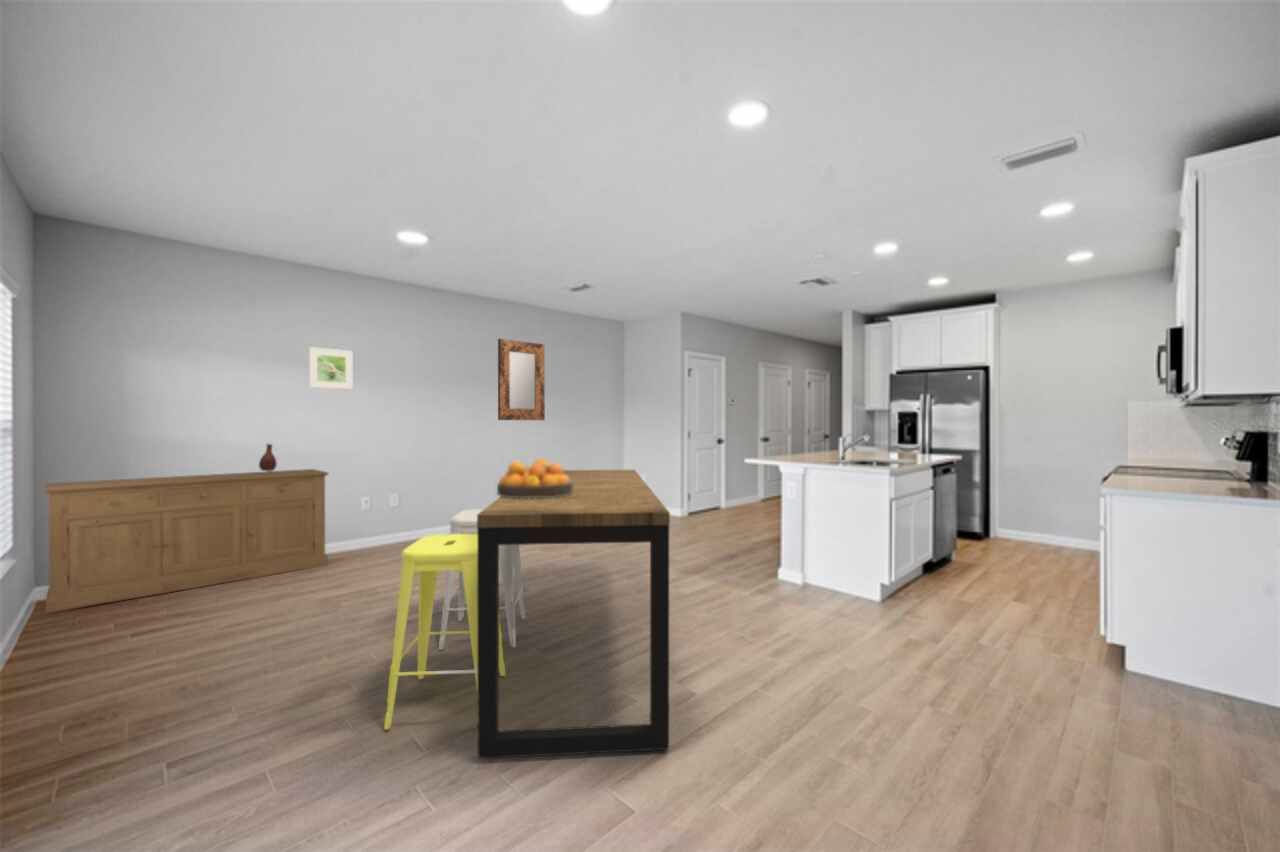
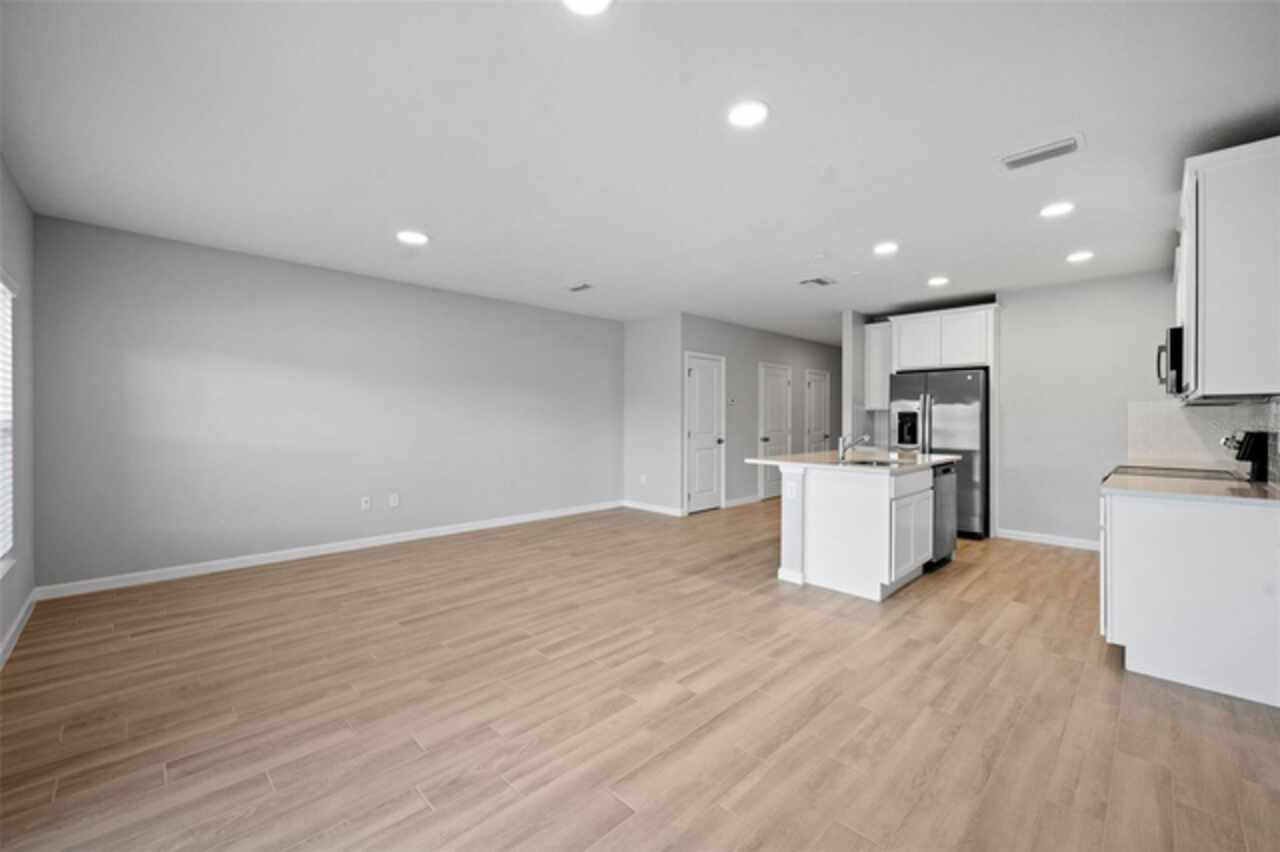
- dining table [383,469,671,760]
- sideboard [42,468,330,614]
- vase [258,442,278,472]
- fruit bowl [496,458,573,499]
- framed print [308,346,354,390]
- home mirror [497,338,546,421]
